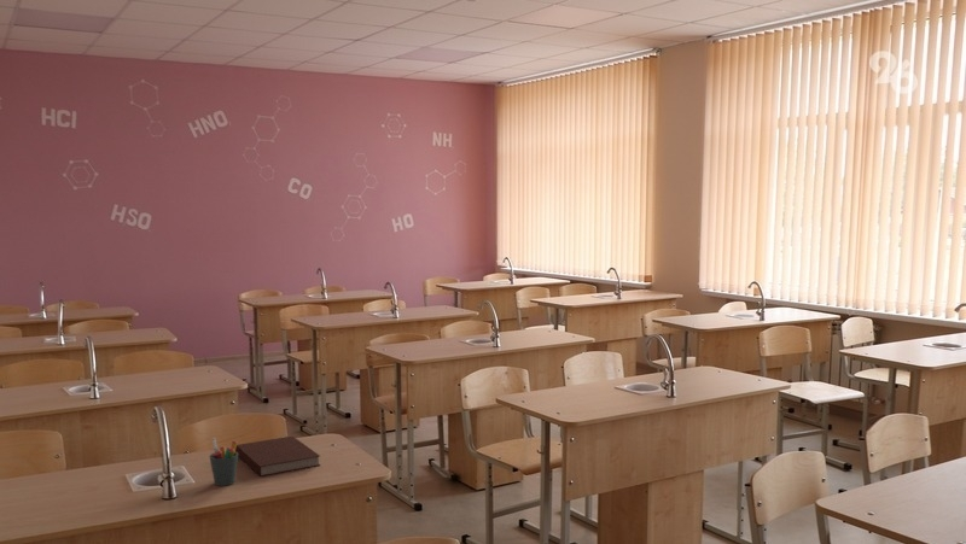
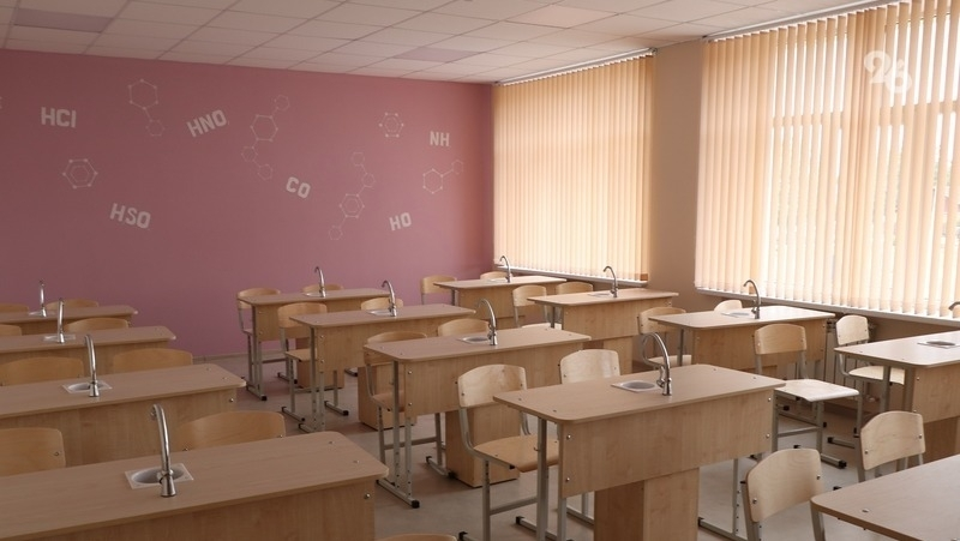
- pen holder [209,437,239,487]
- notebook [235,435,321,478]
